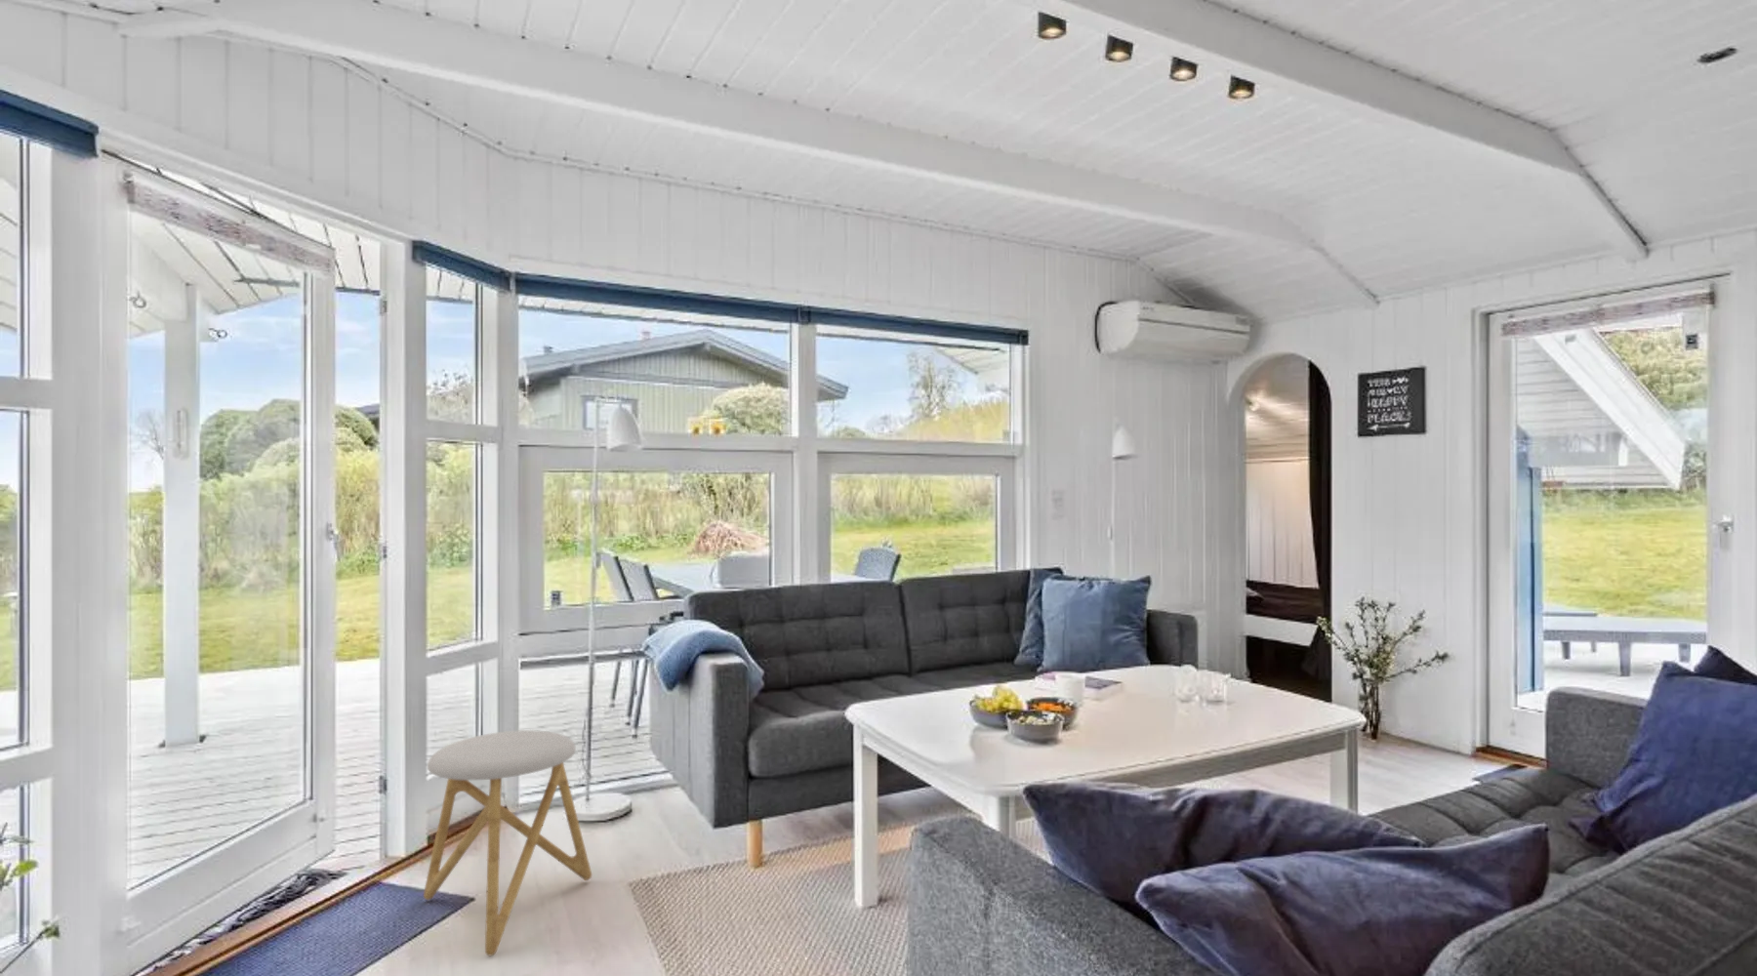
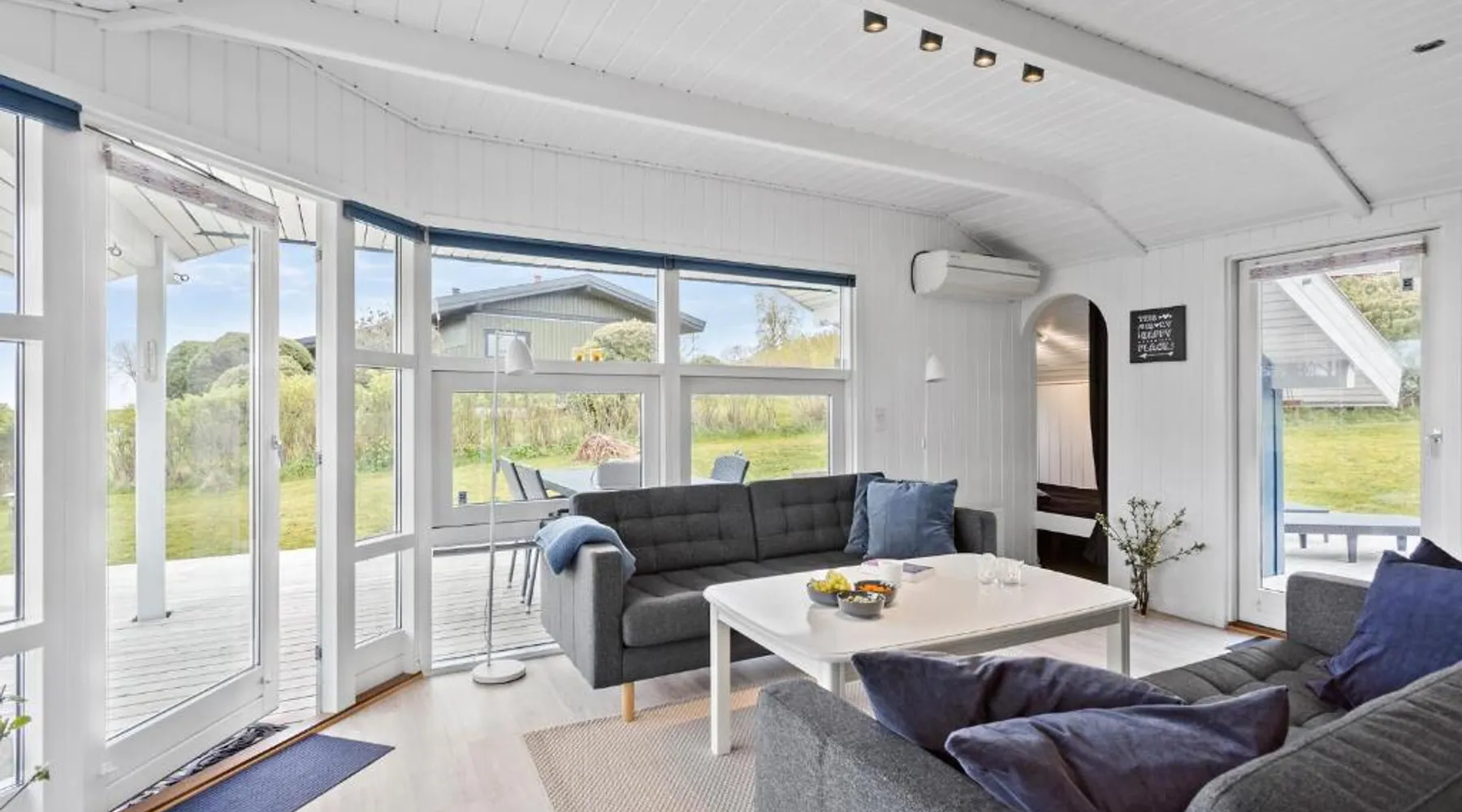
- stool [423,730,592,957]
